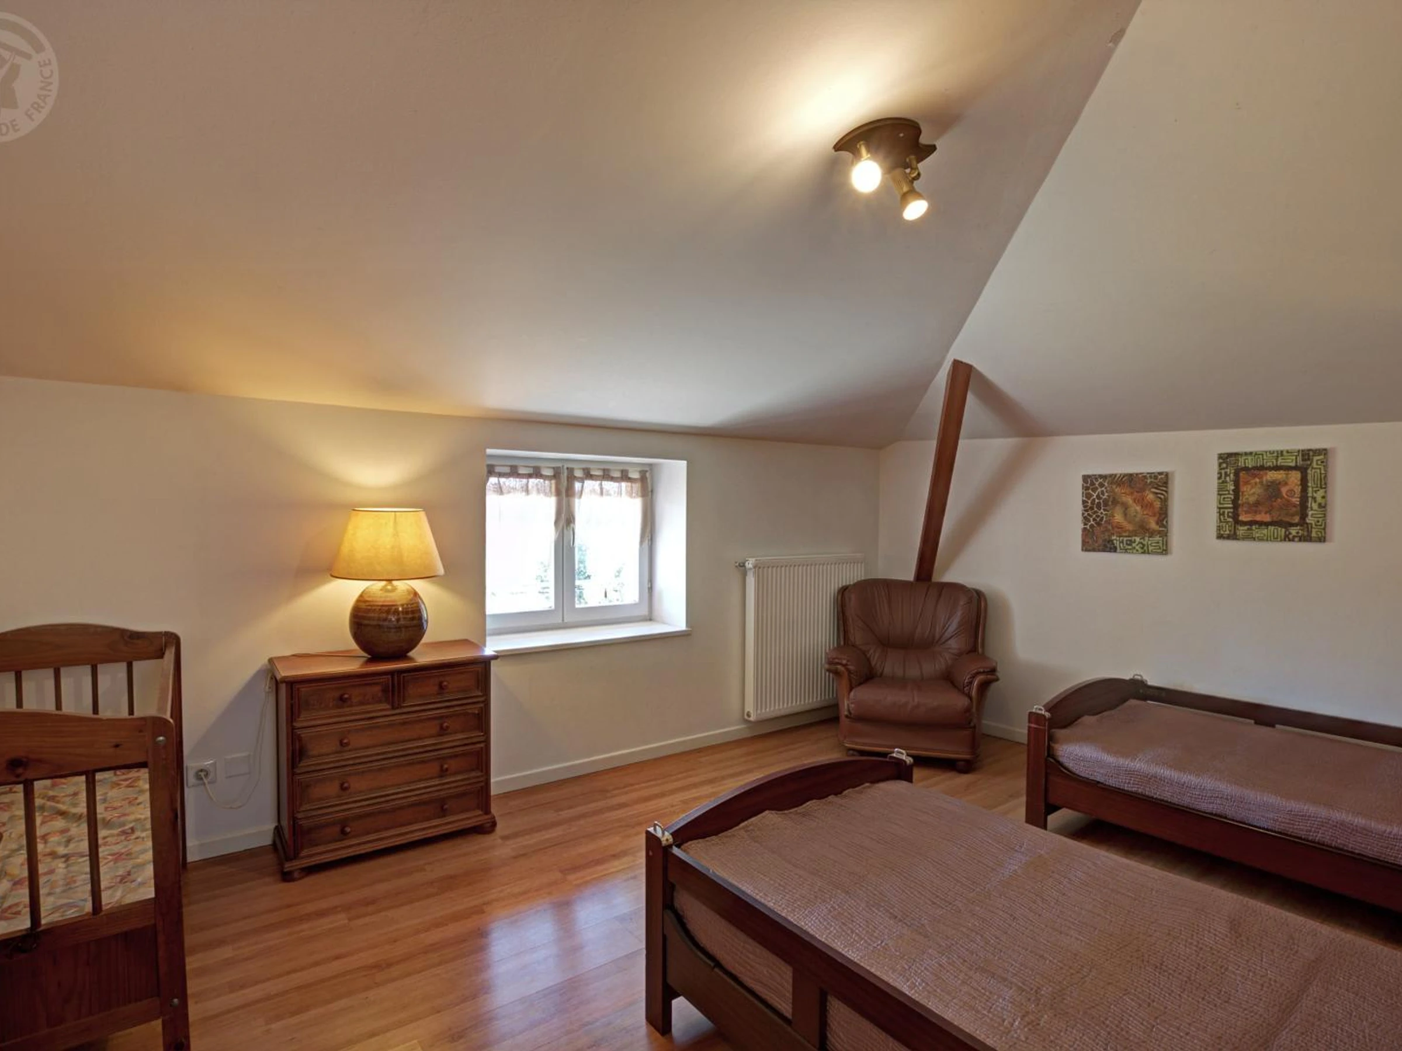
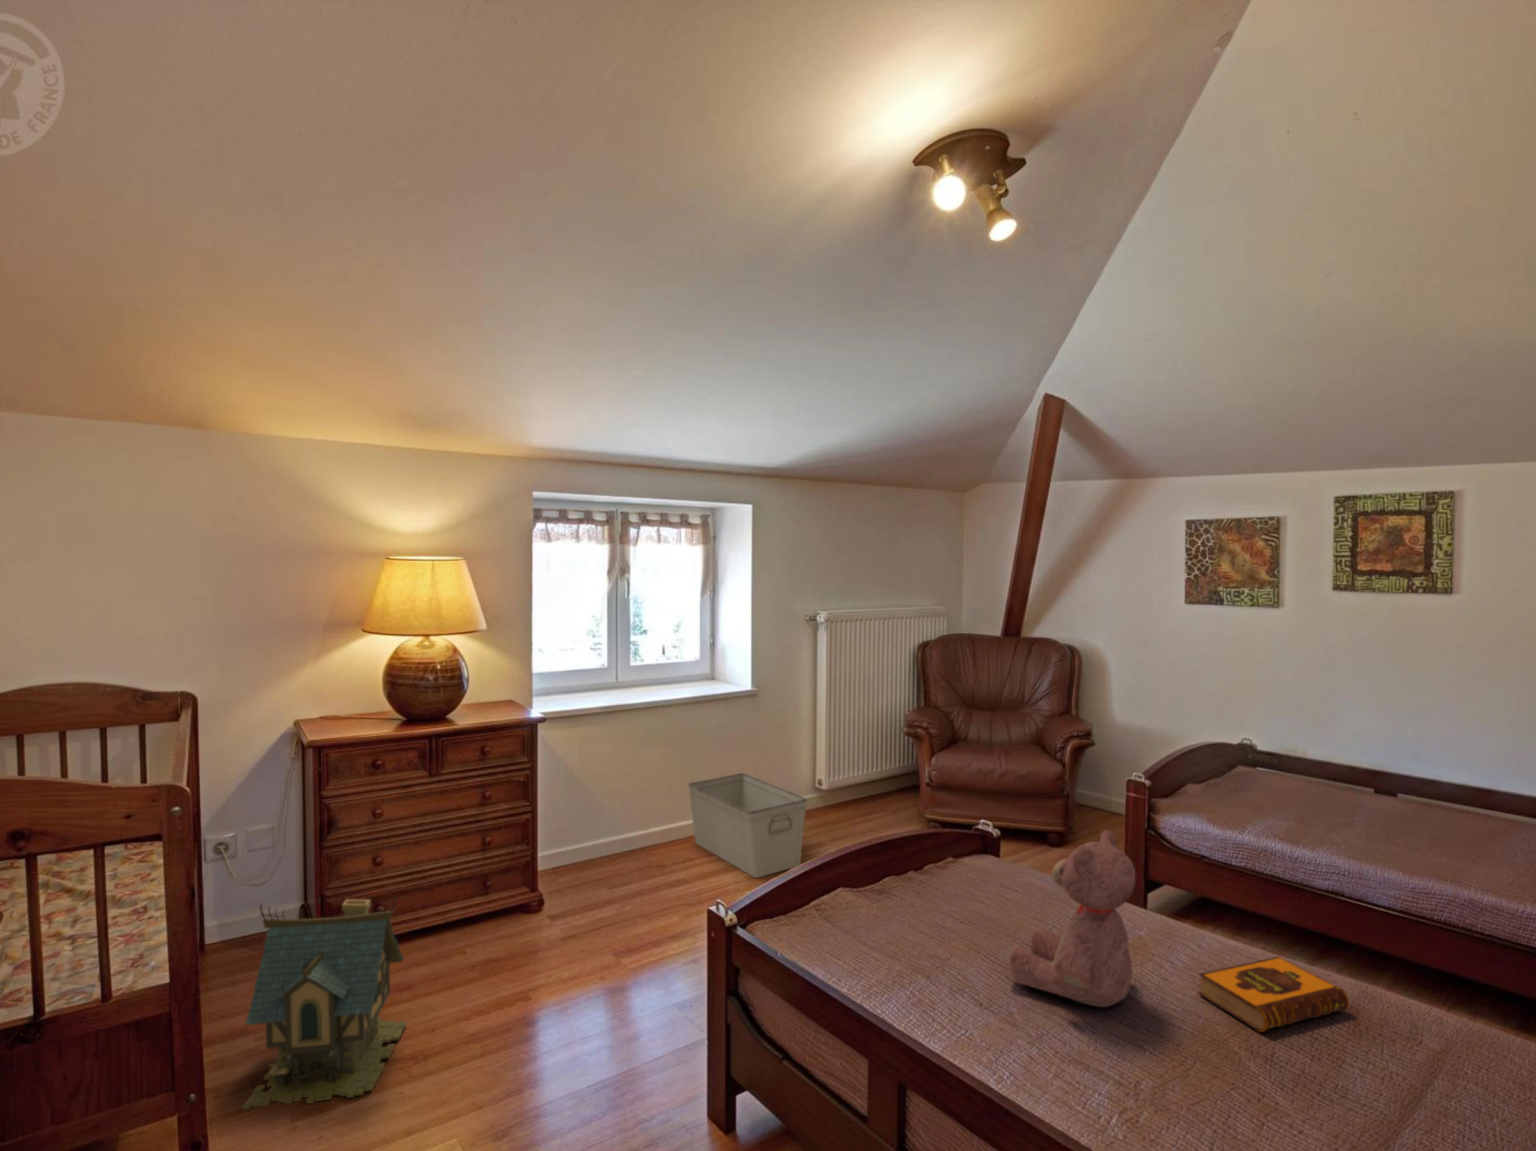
+ storage bin [687,773,808,879]
+ toy house [241,893,408,1110]
+ teddy bear [1009,829,1136,1008]
+ hardback book [1197,955,1351,1033]
